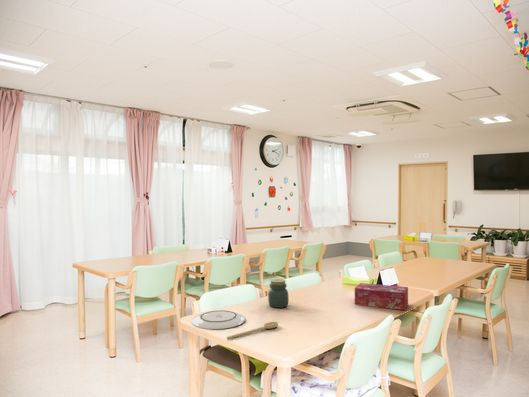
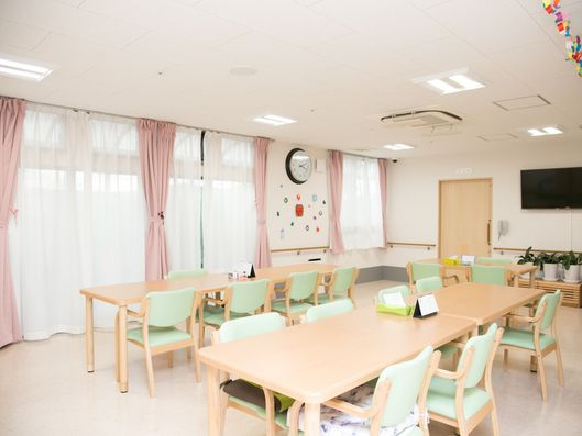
- plate [190,310,246,330]
- tissue box [354,282,409,311]
- spoon [226,321,279,340]
- jar [267,278,290,309]
